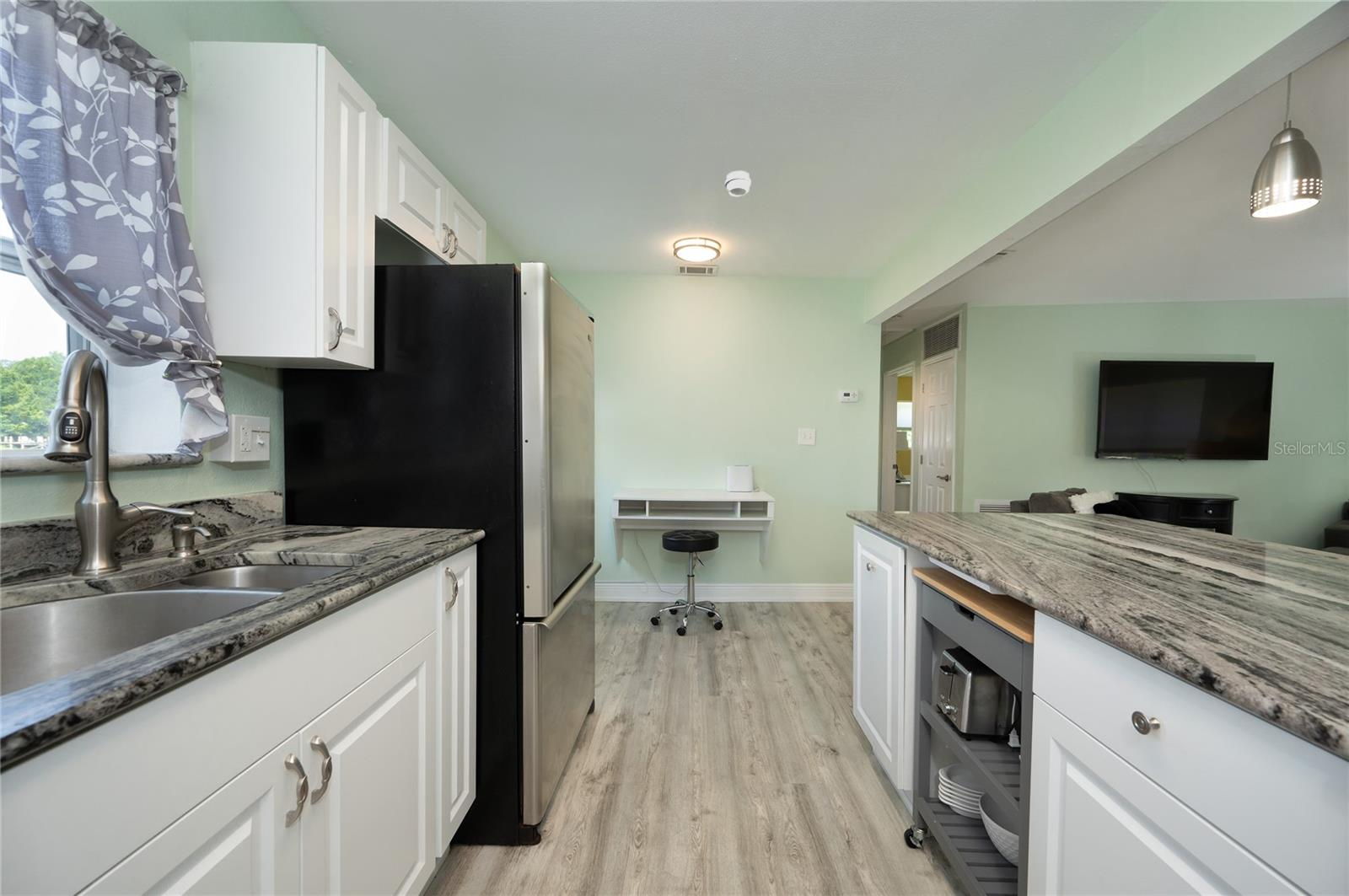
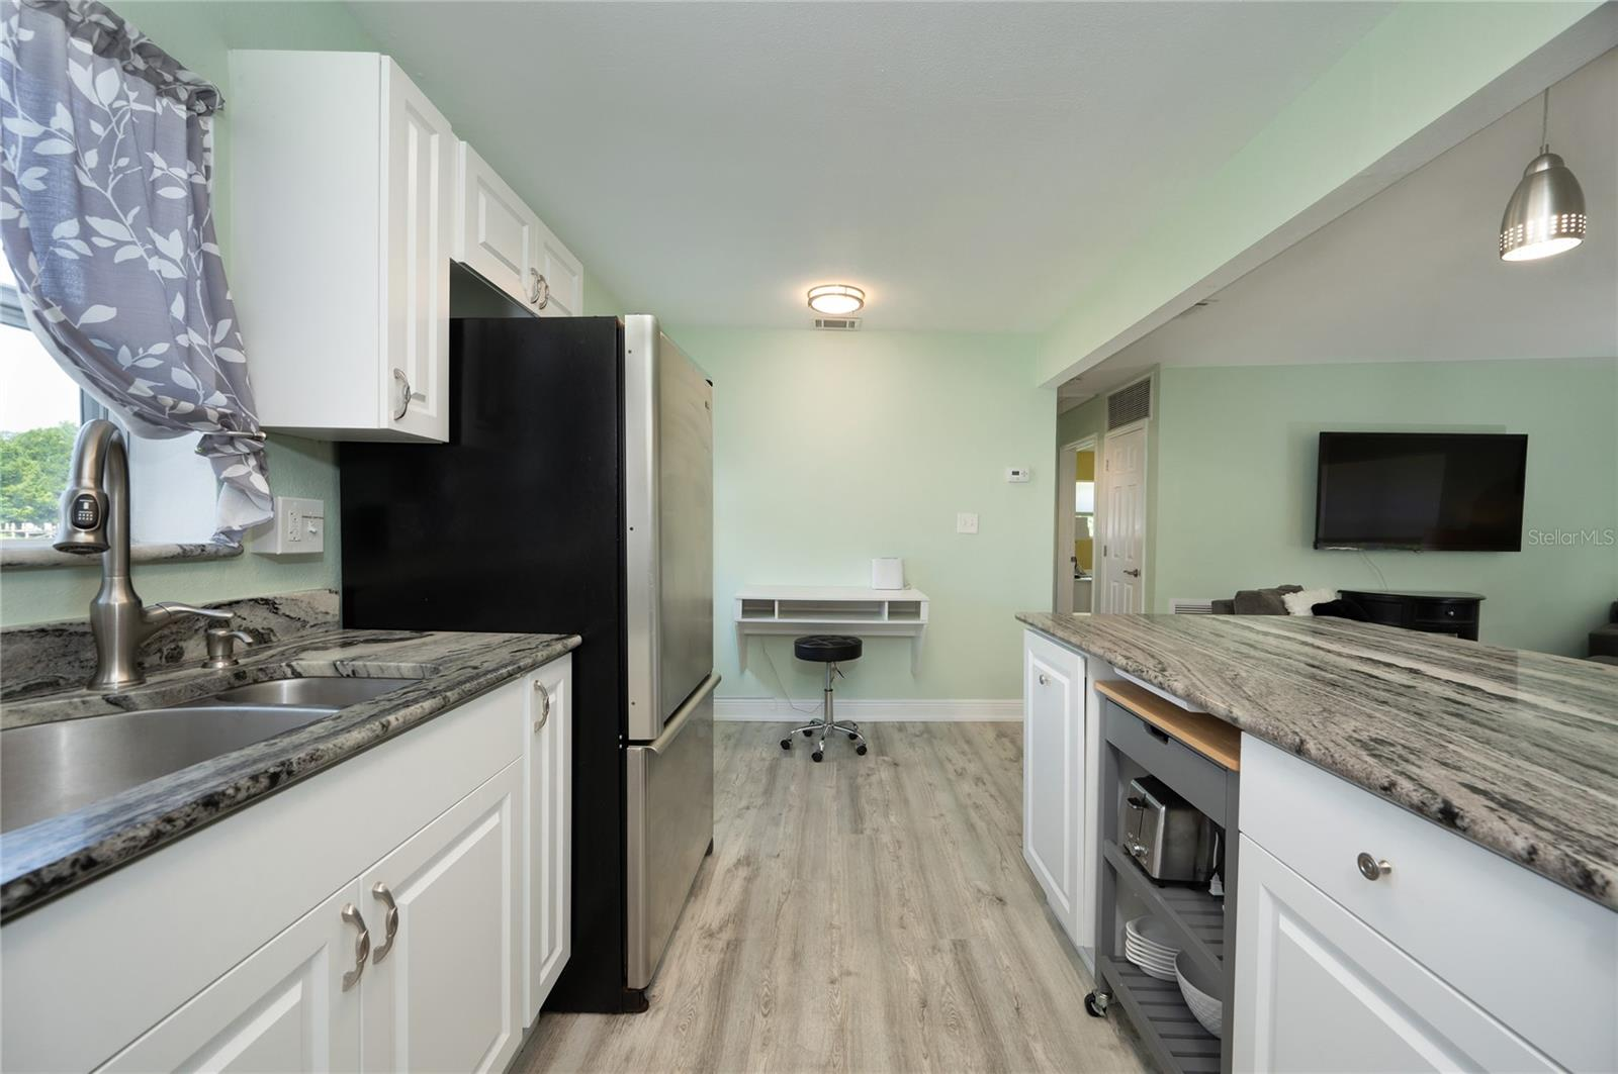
- smoke detector [724,170,752,197]
